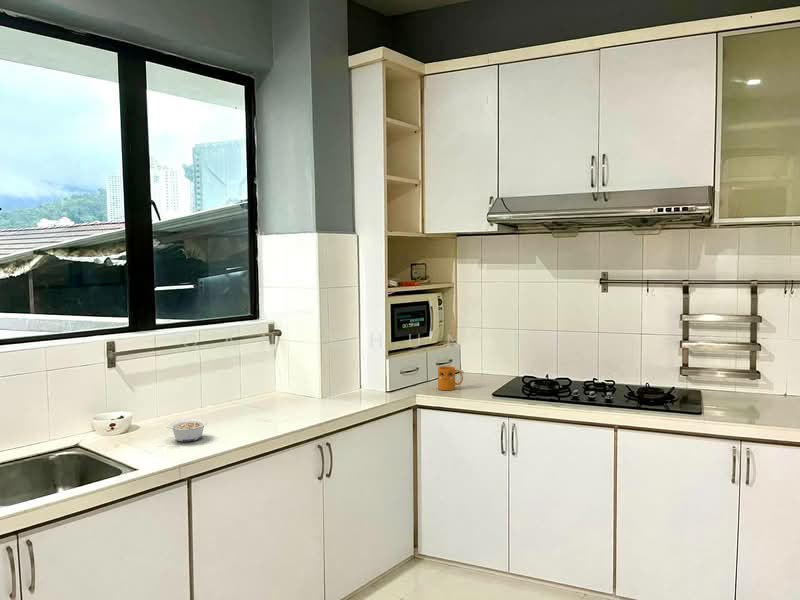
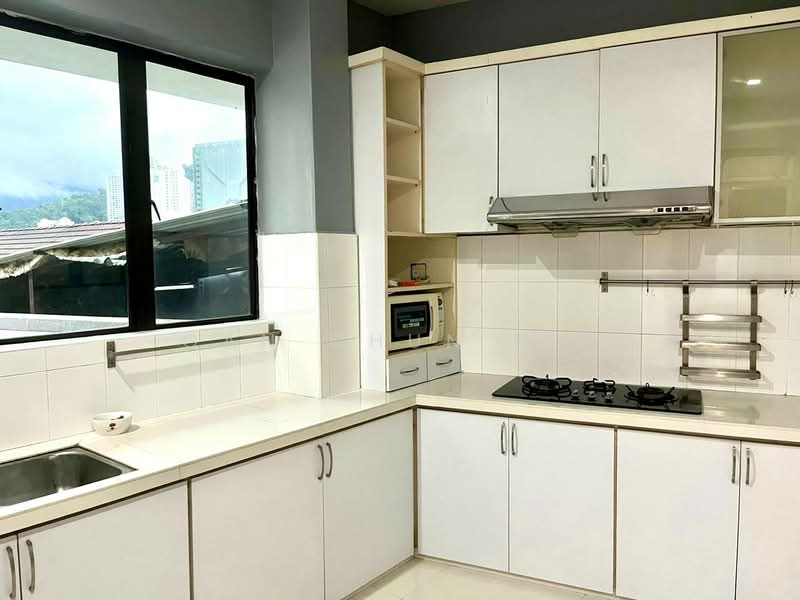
- legume [166,419,208,443]
- mug [437,365,464,391]
